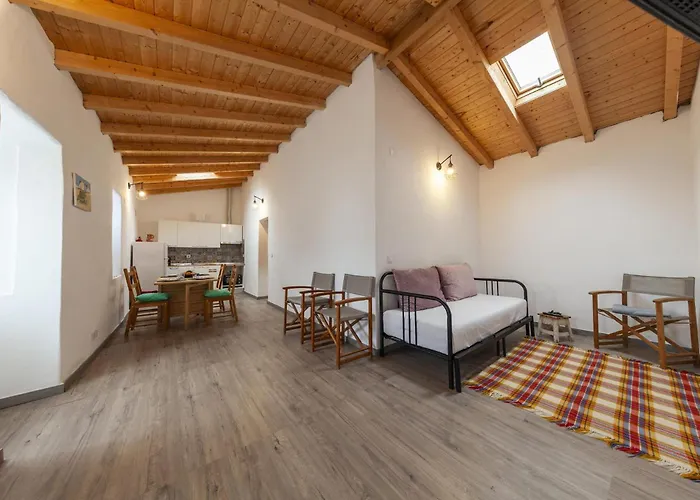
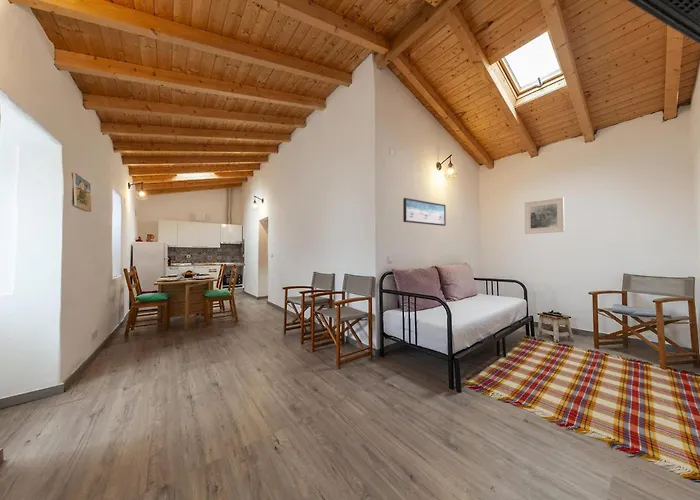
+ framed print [524,196,565,235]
+ wall art [402,197,447,227]
